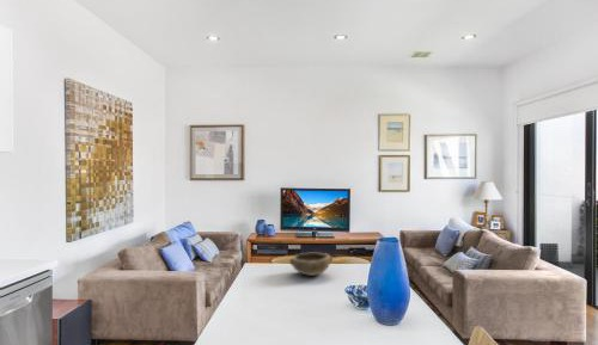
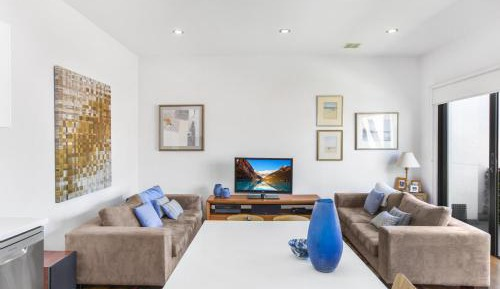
- bowl [288,252,334,277]
